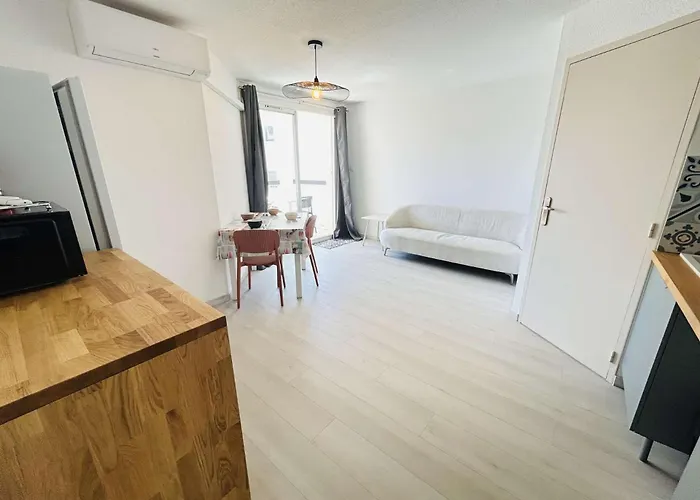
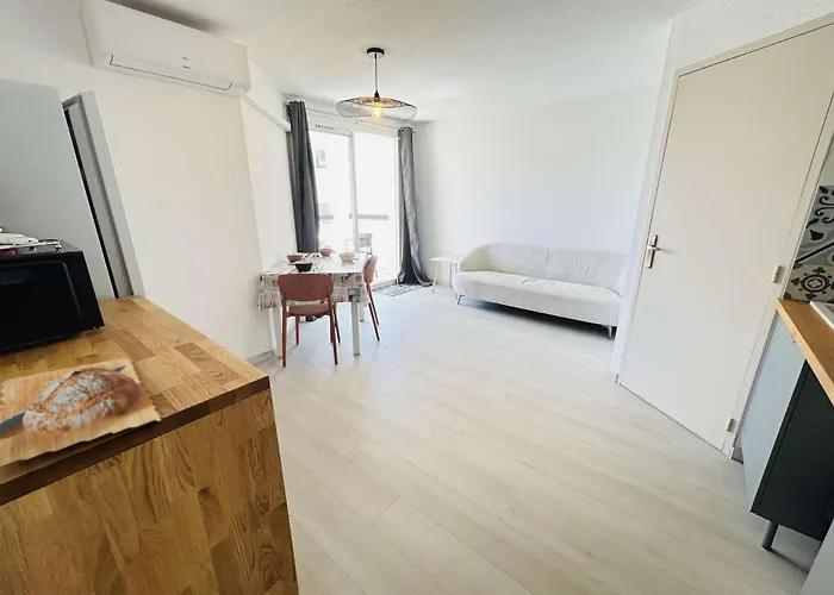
+ chopping board [0,357,163,468]
